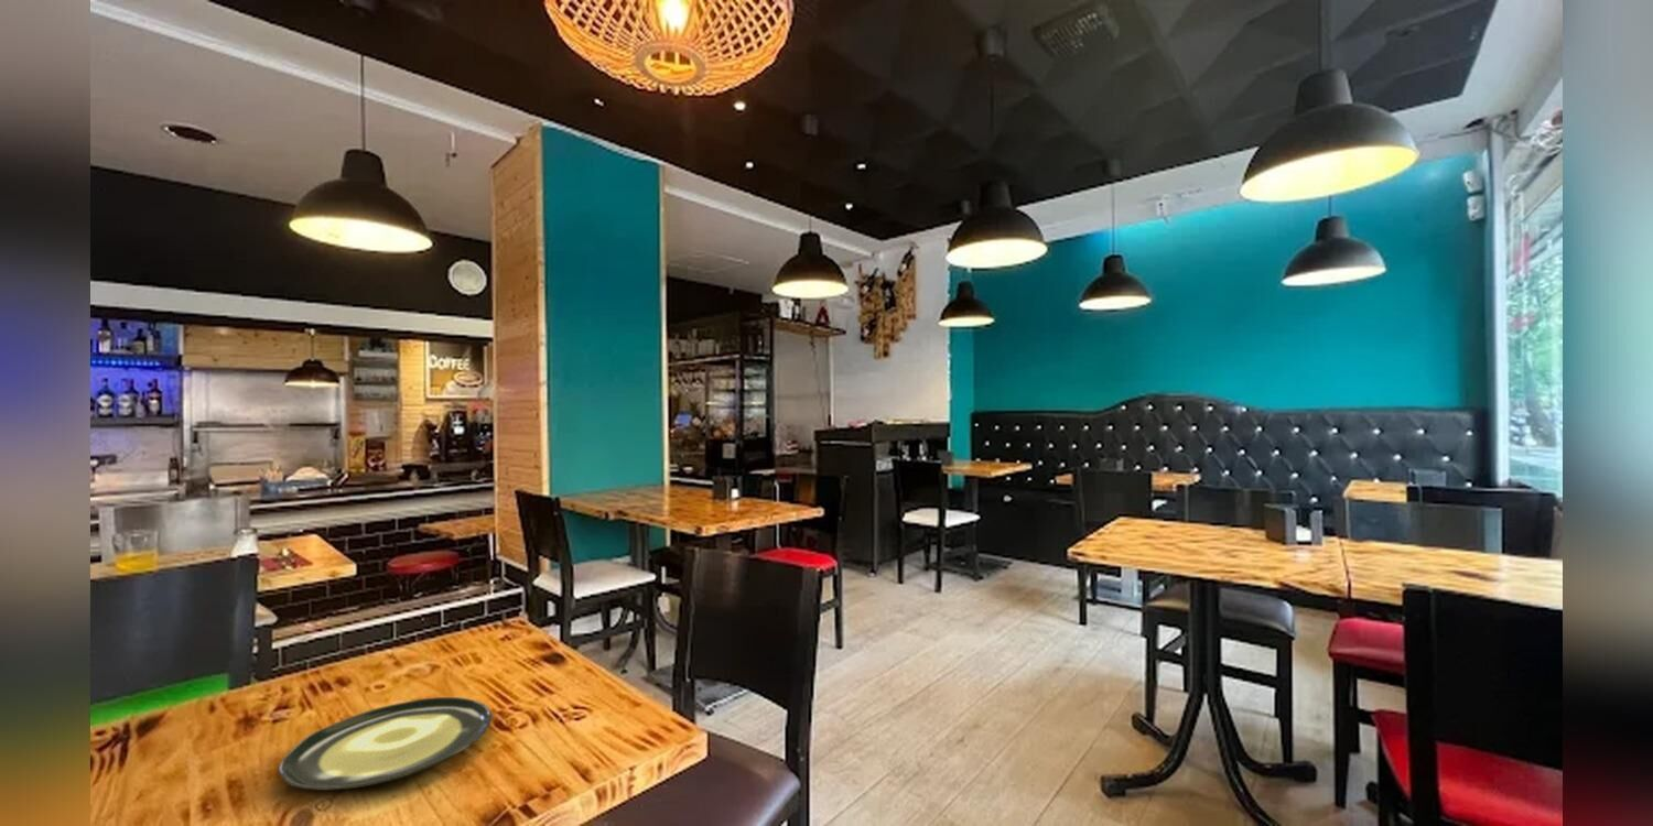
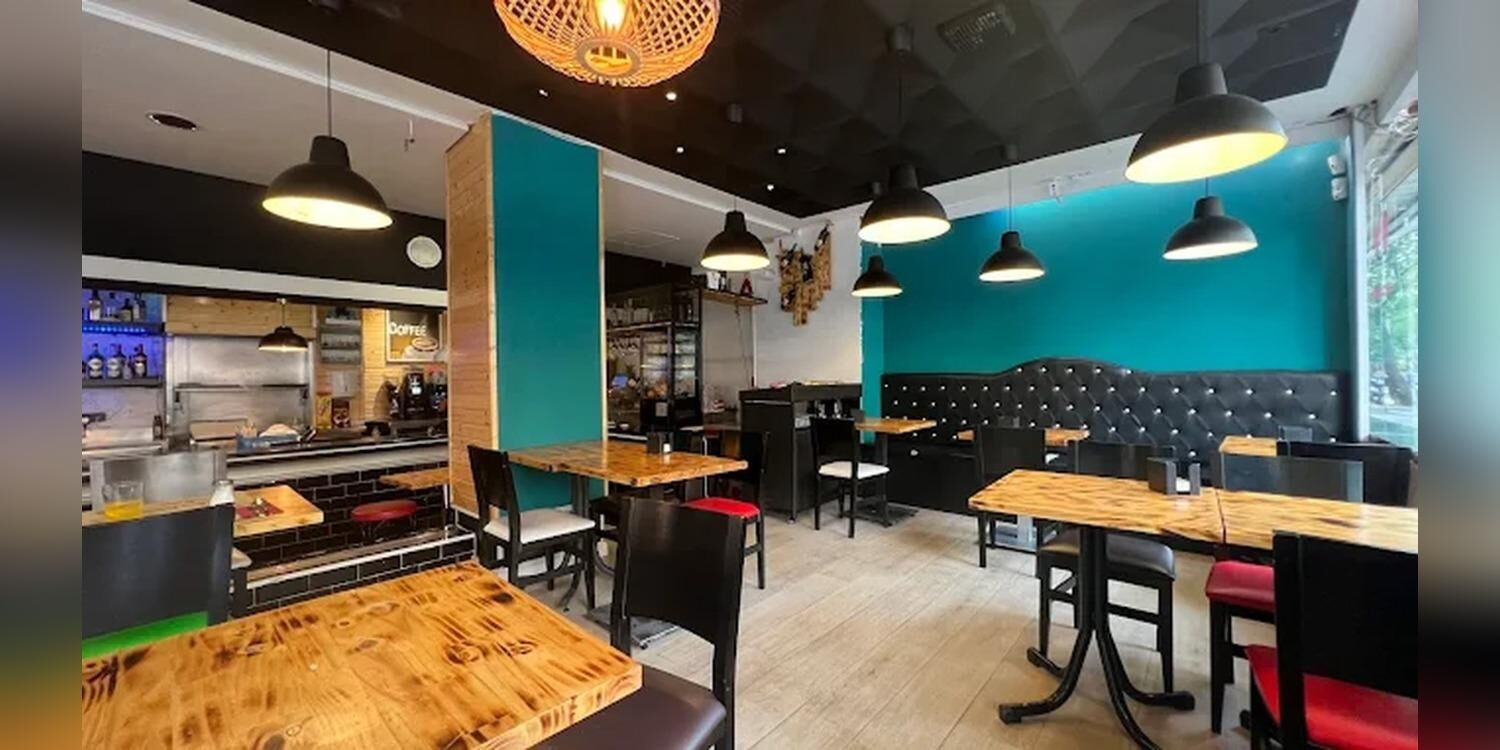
- plate [278,696,494,792]
